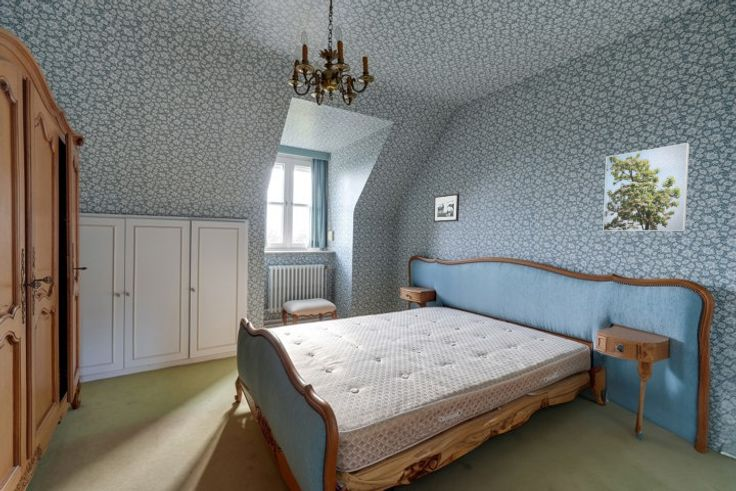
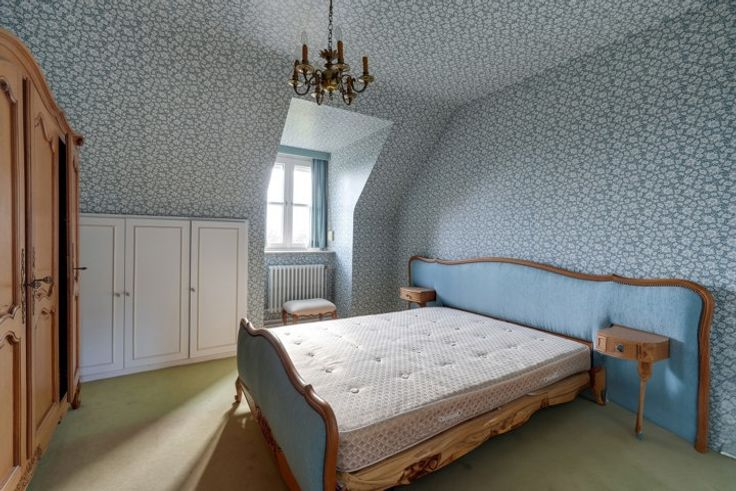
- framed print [602,142,690,232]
- picture frame [433,192,460,223]
